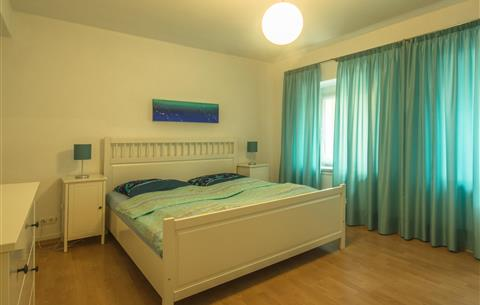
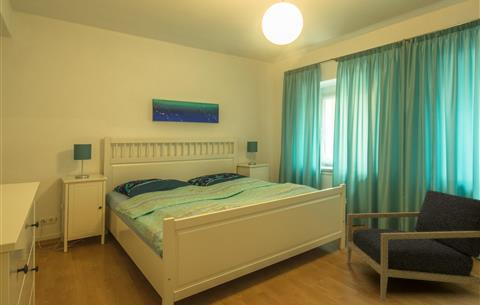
+ armchair [346,189,480,302]
